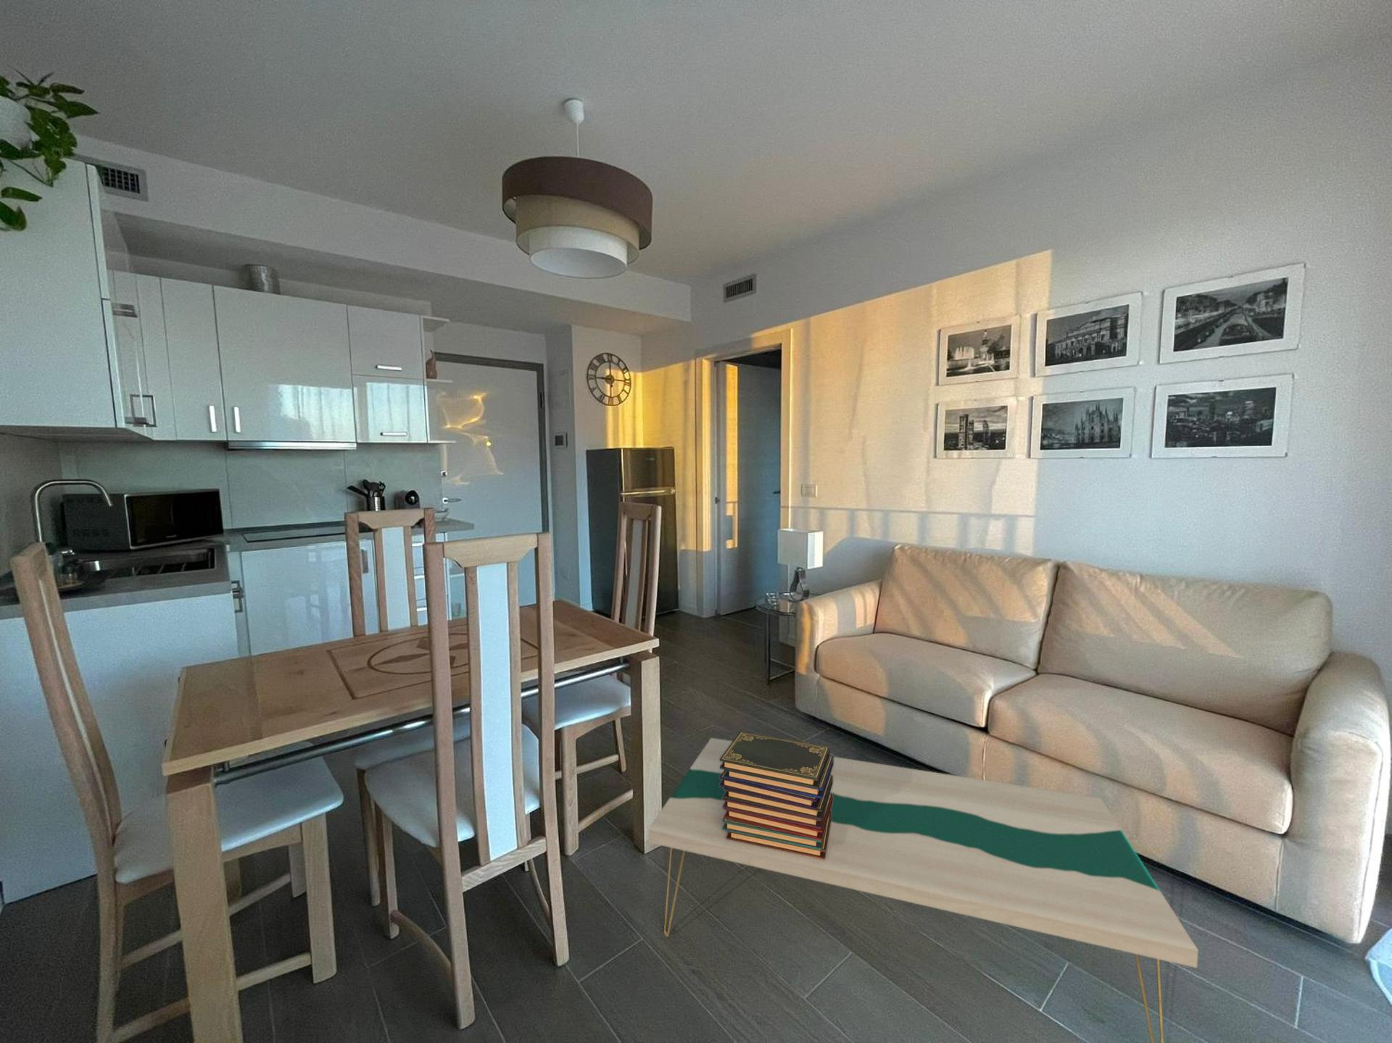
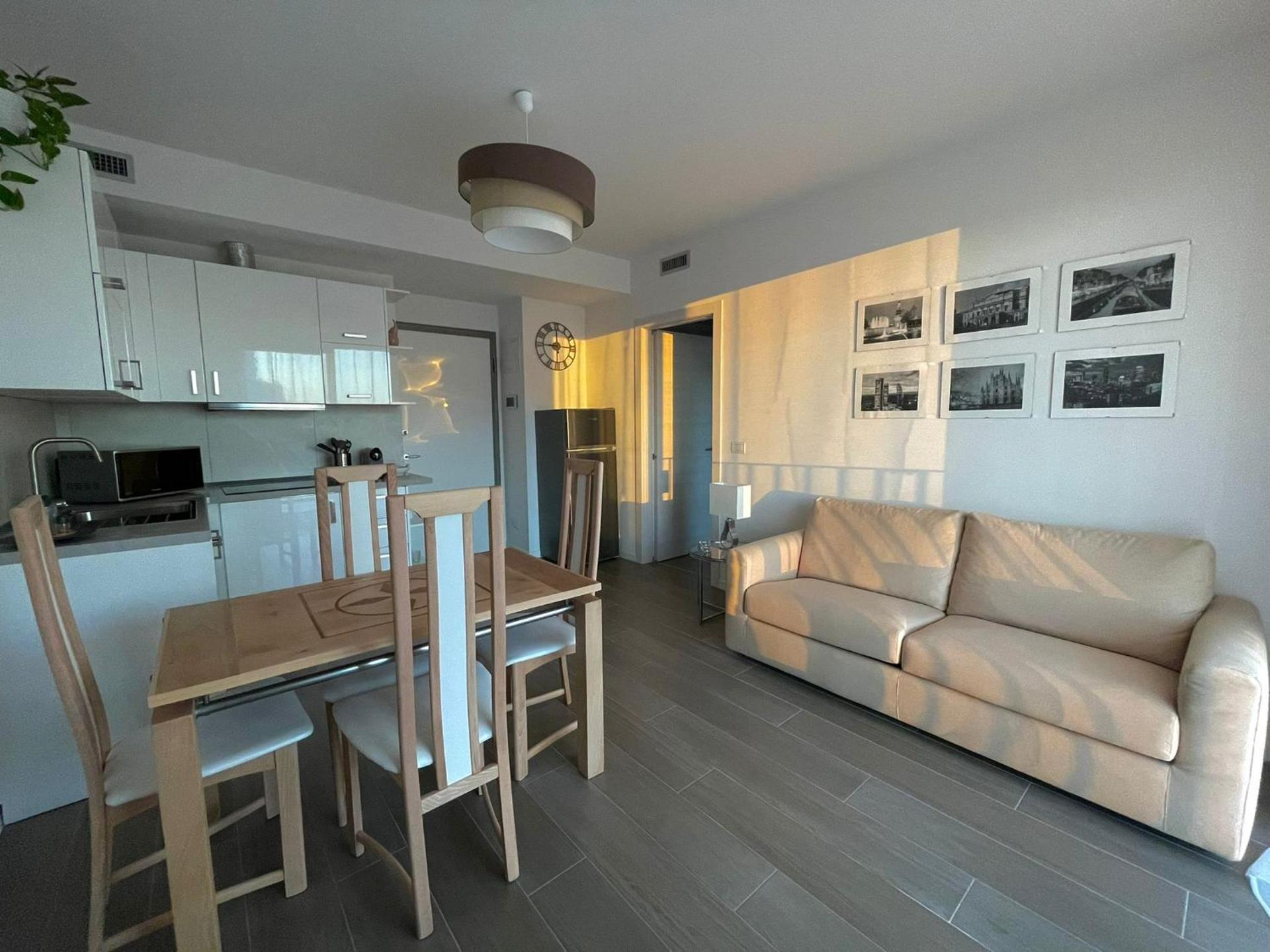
- coffee table [648,737,1199,1043]
- book stack [719,731,834,860]
